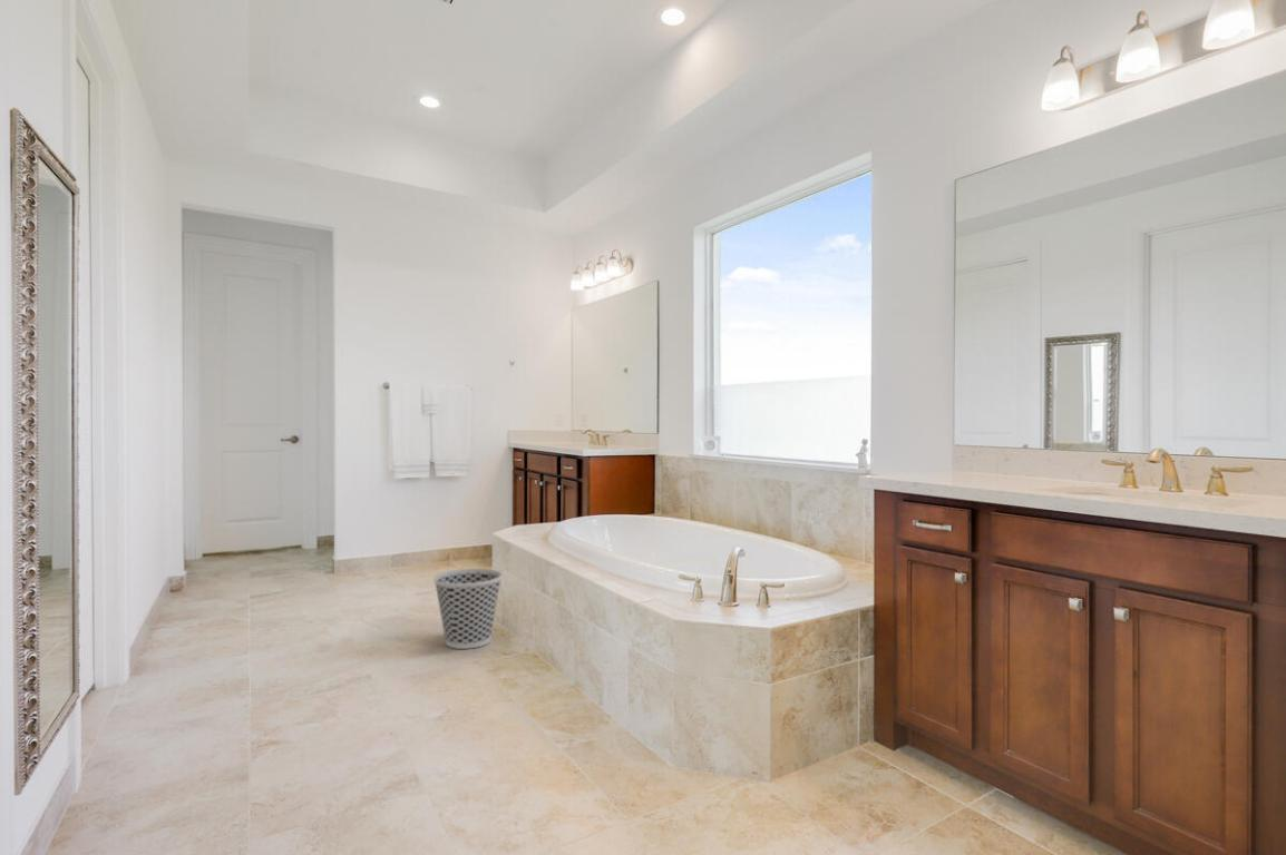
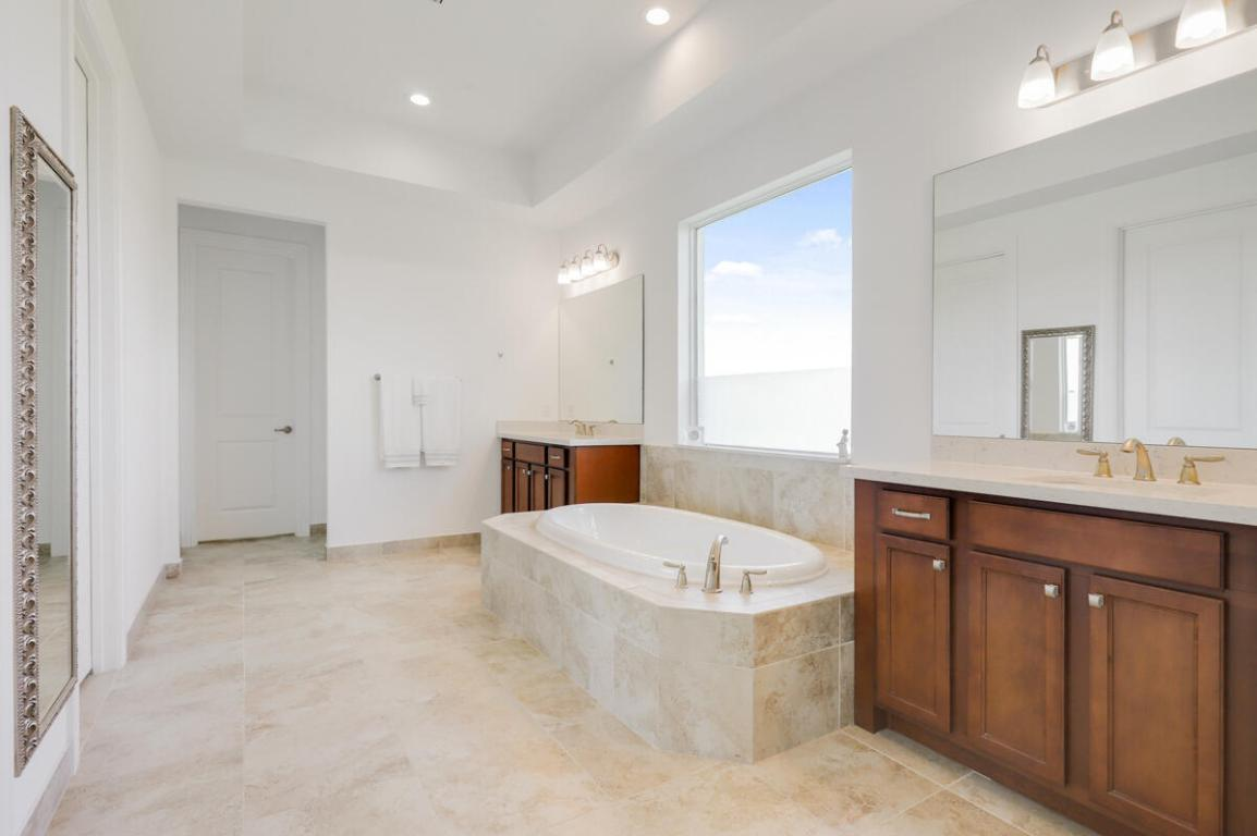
- wastebasket [432,568,504,650]
